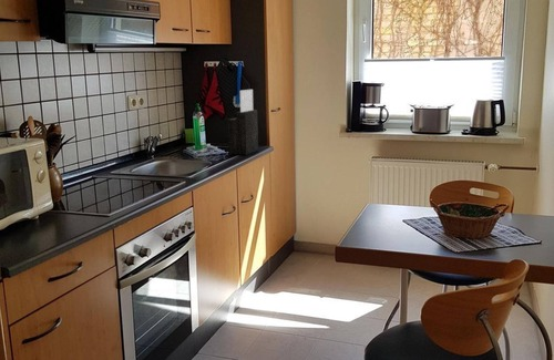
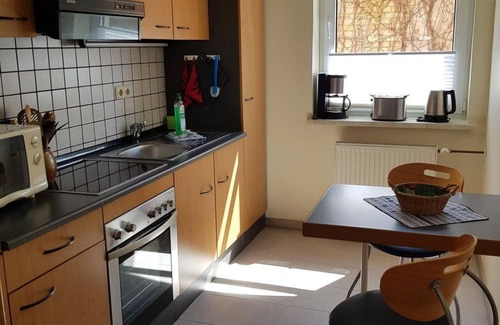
- knife block [227,89,259,156]
